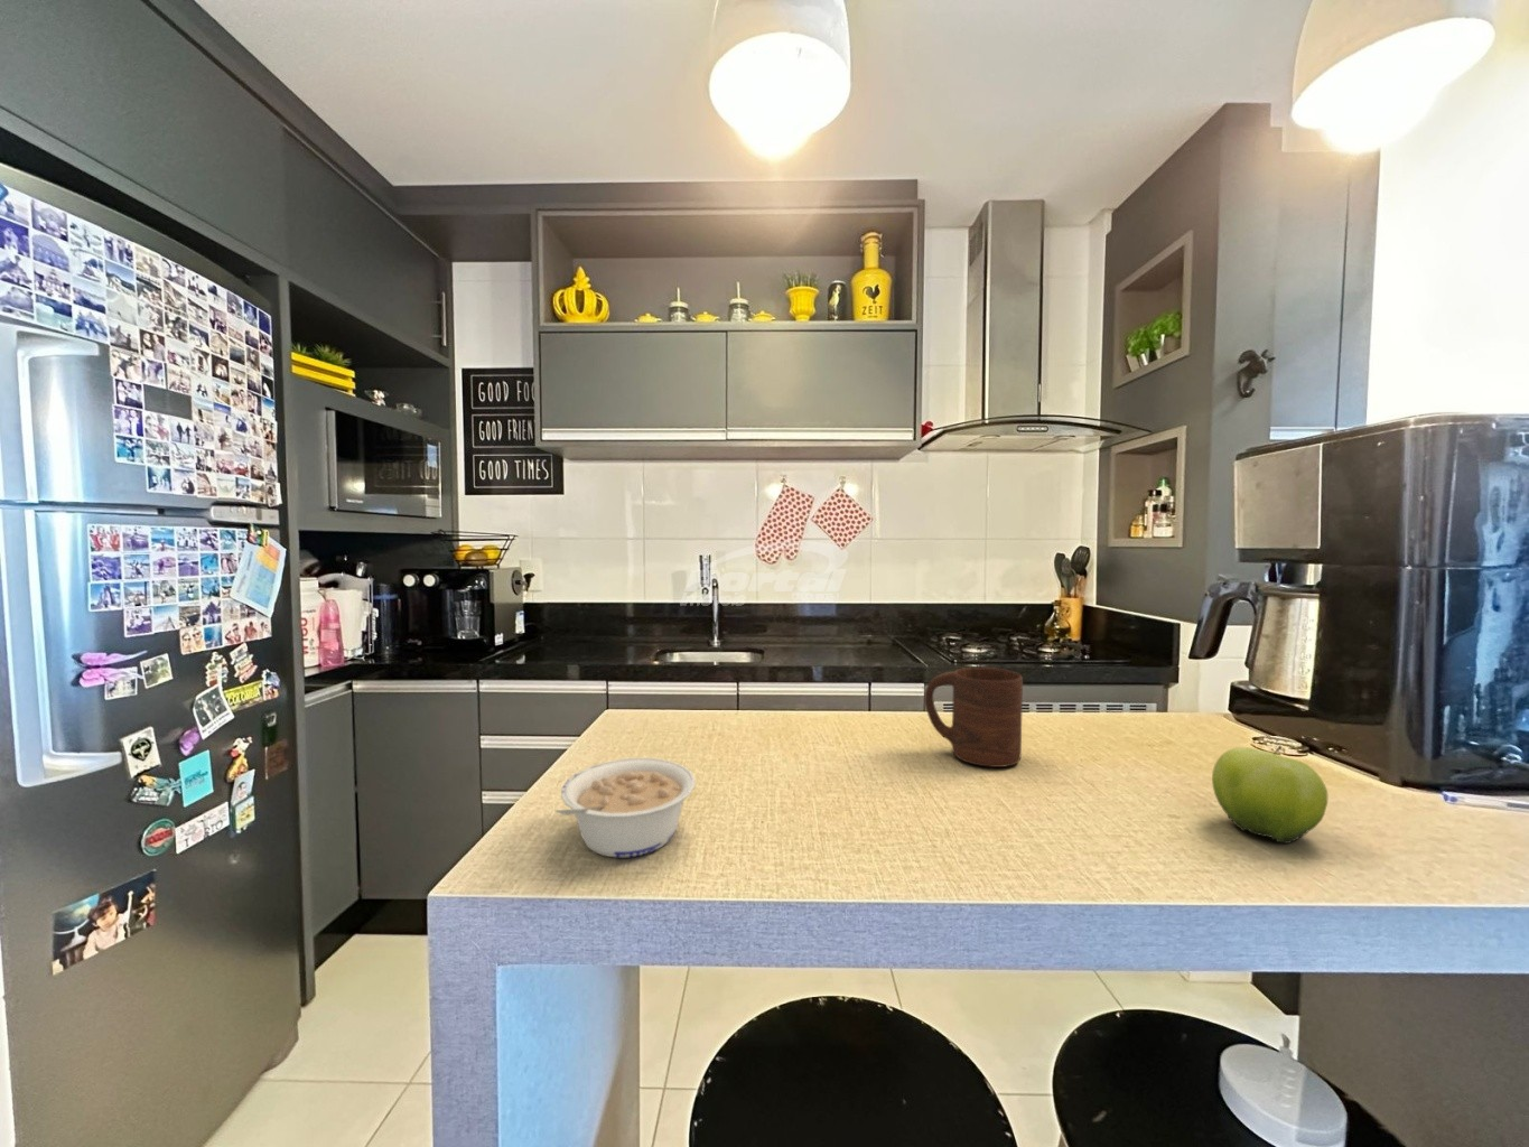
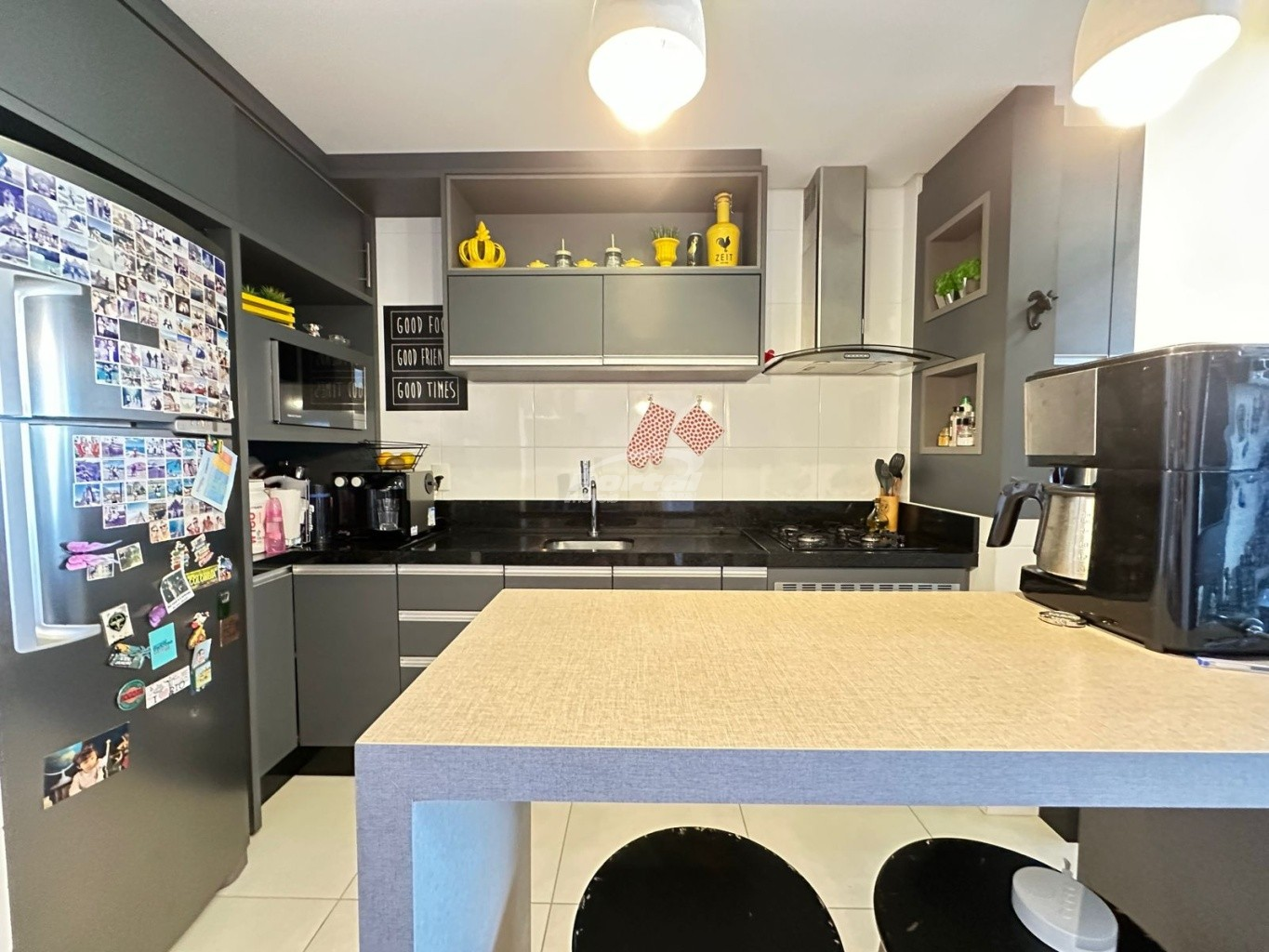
- legume [554,757,696,858]
- cup [924,666,1024,769]
- fruit [1211,745,1329,845]
